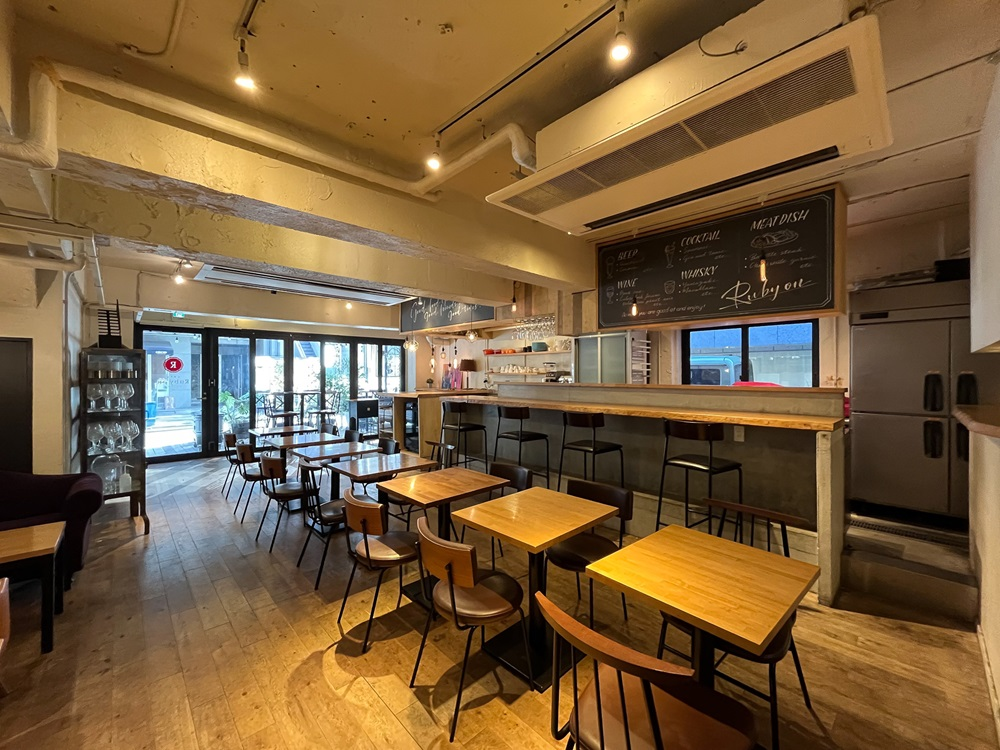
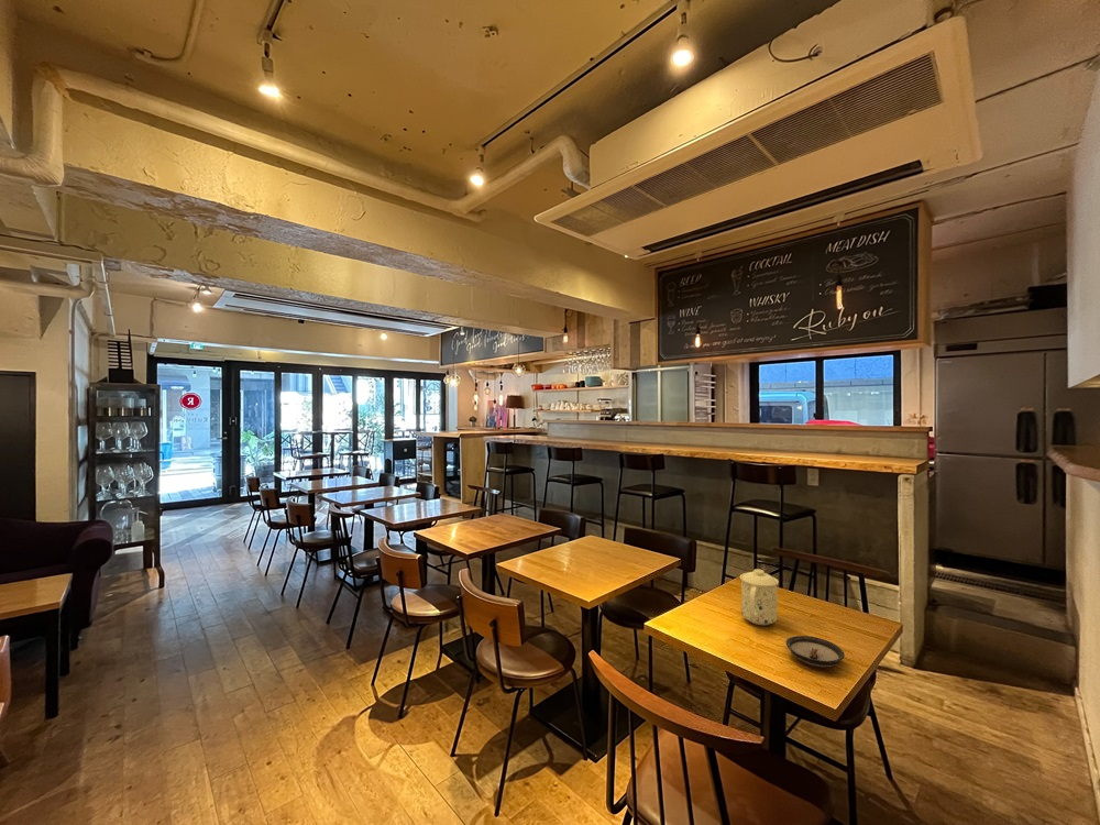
+ mug [739,568,780,626]
+ saucer [784,635,846,669]
